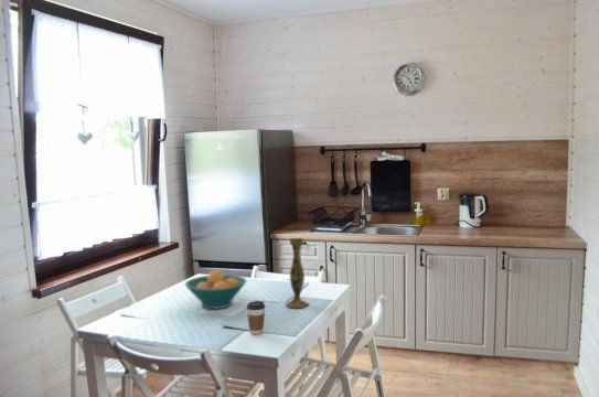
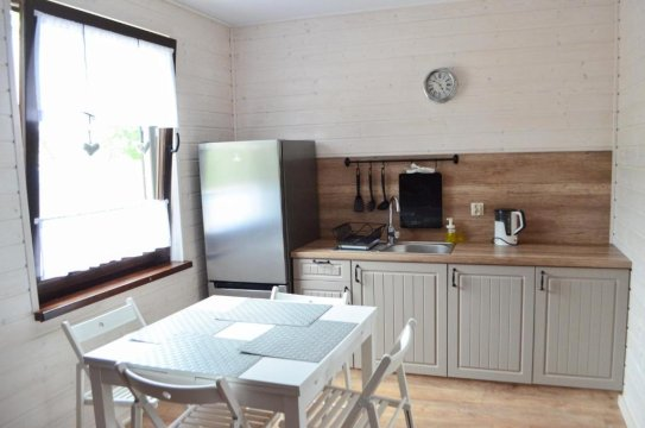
- vase [285,237,310,309]
- fruit bowl [184,269,248,310]
- coffee cup [245,300,266,335]
